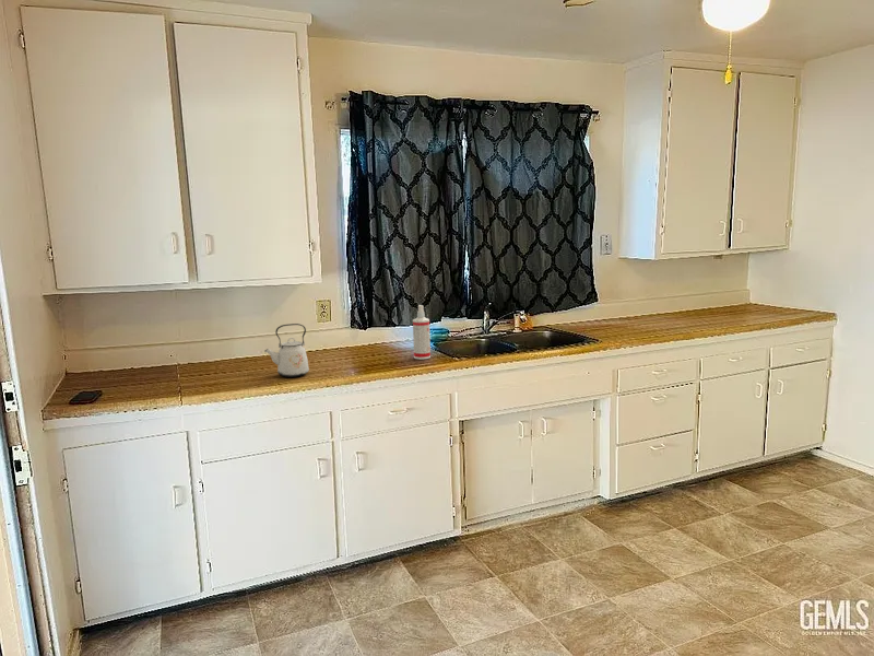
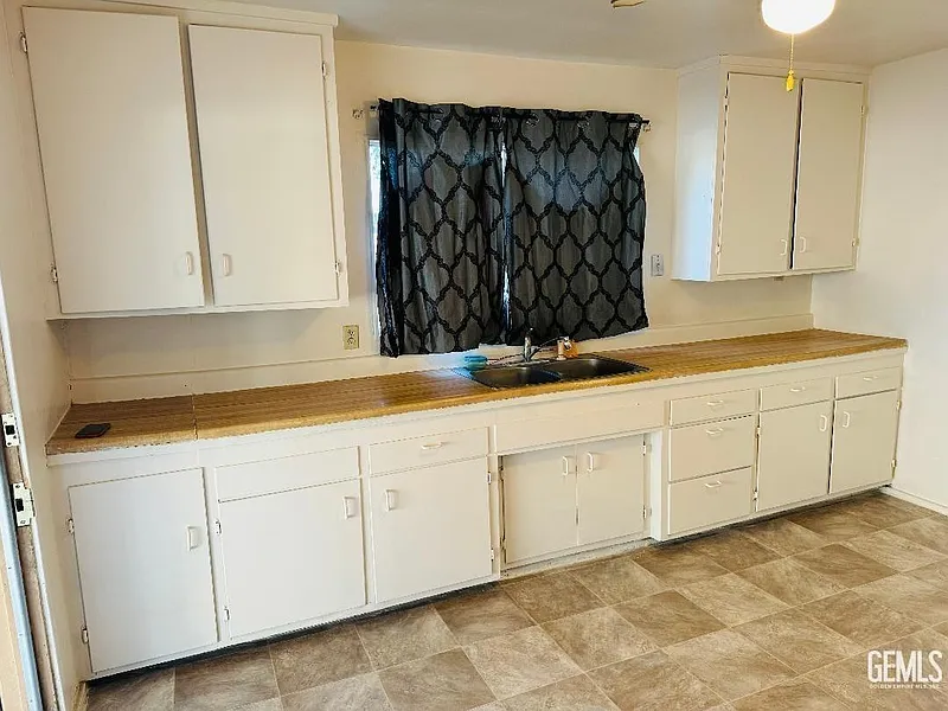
- spray bottle [412,304,432,361]
- kettle [263,323,310,378]
